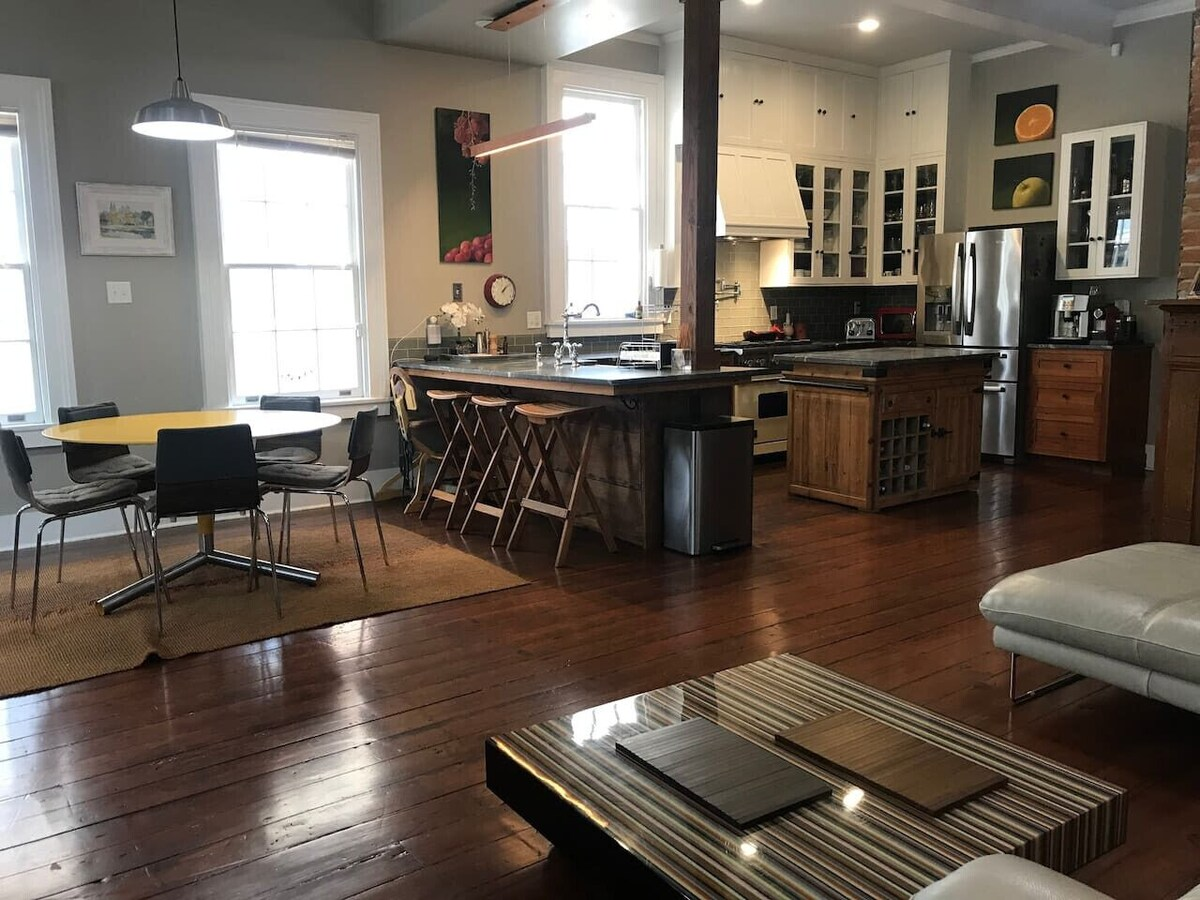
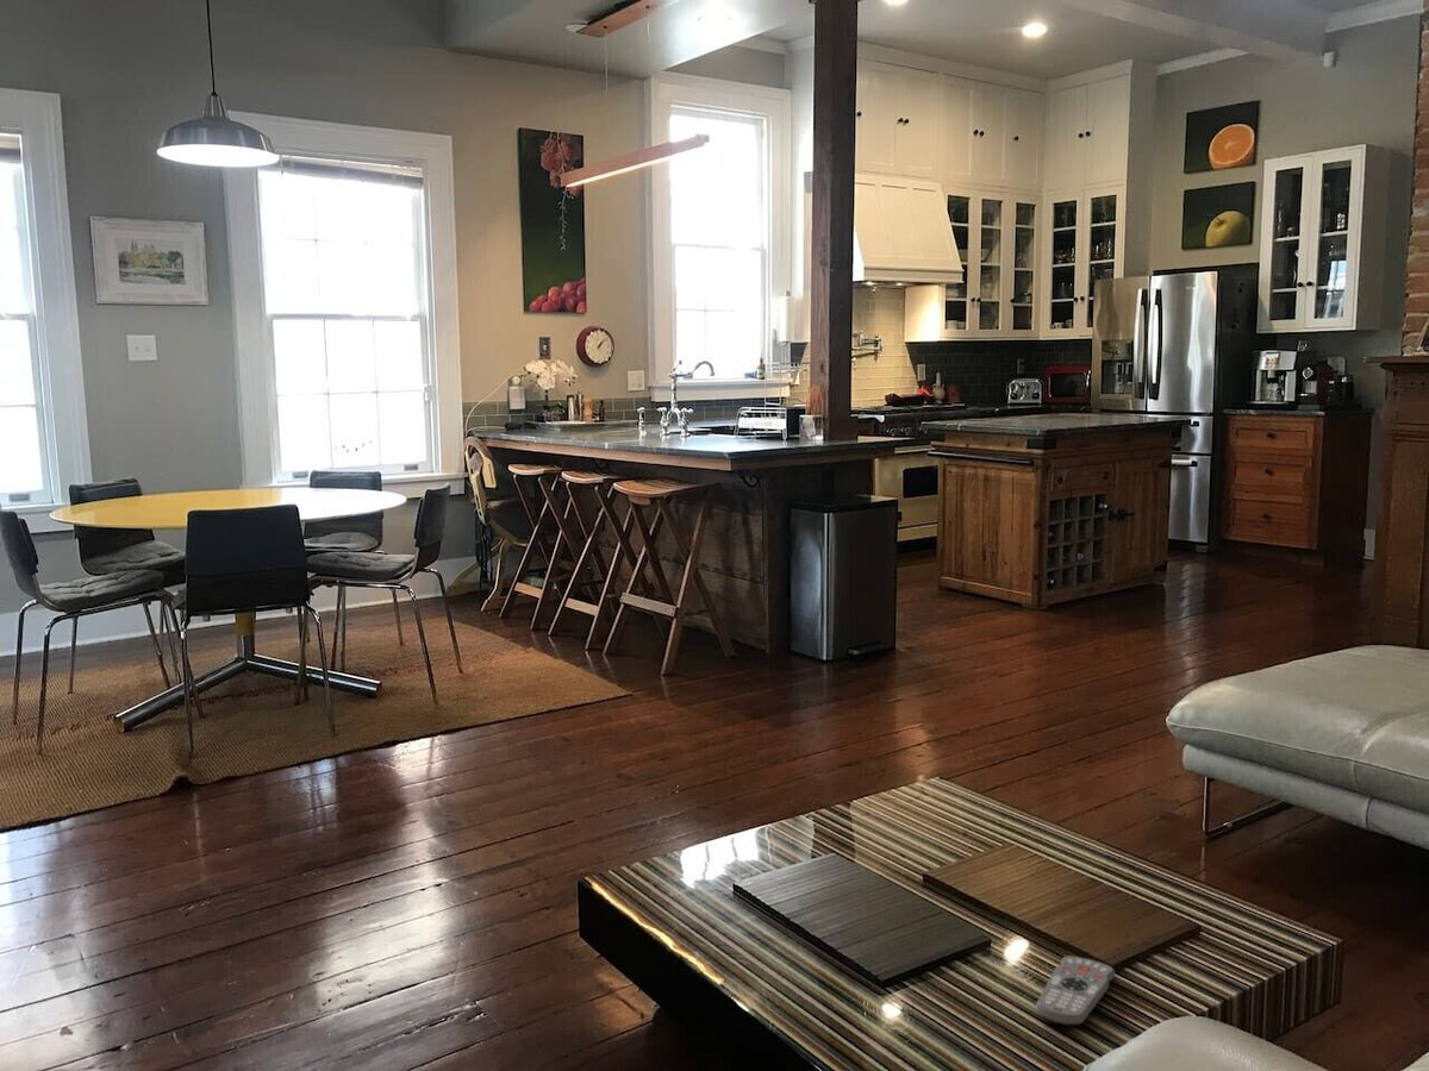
+ remote control [1035,954,1116,1027]
